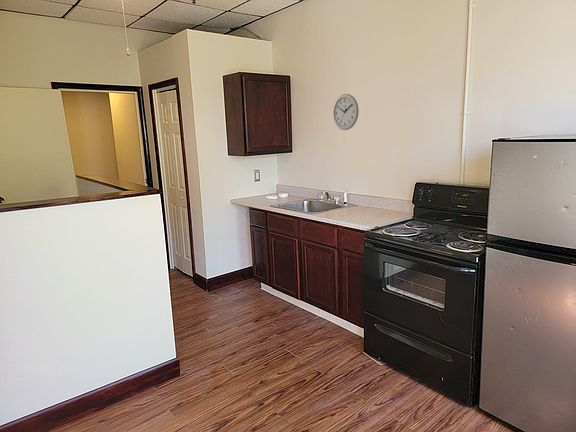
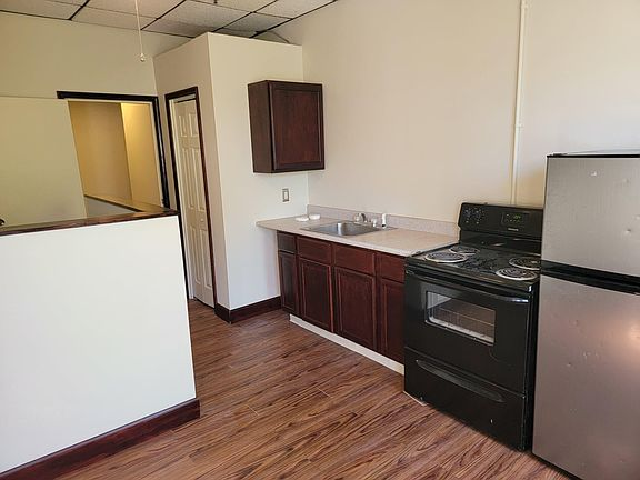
- wall clock [332,93,360,131]
